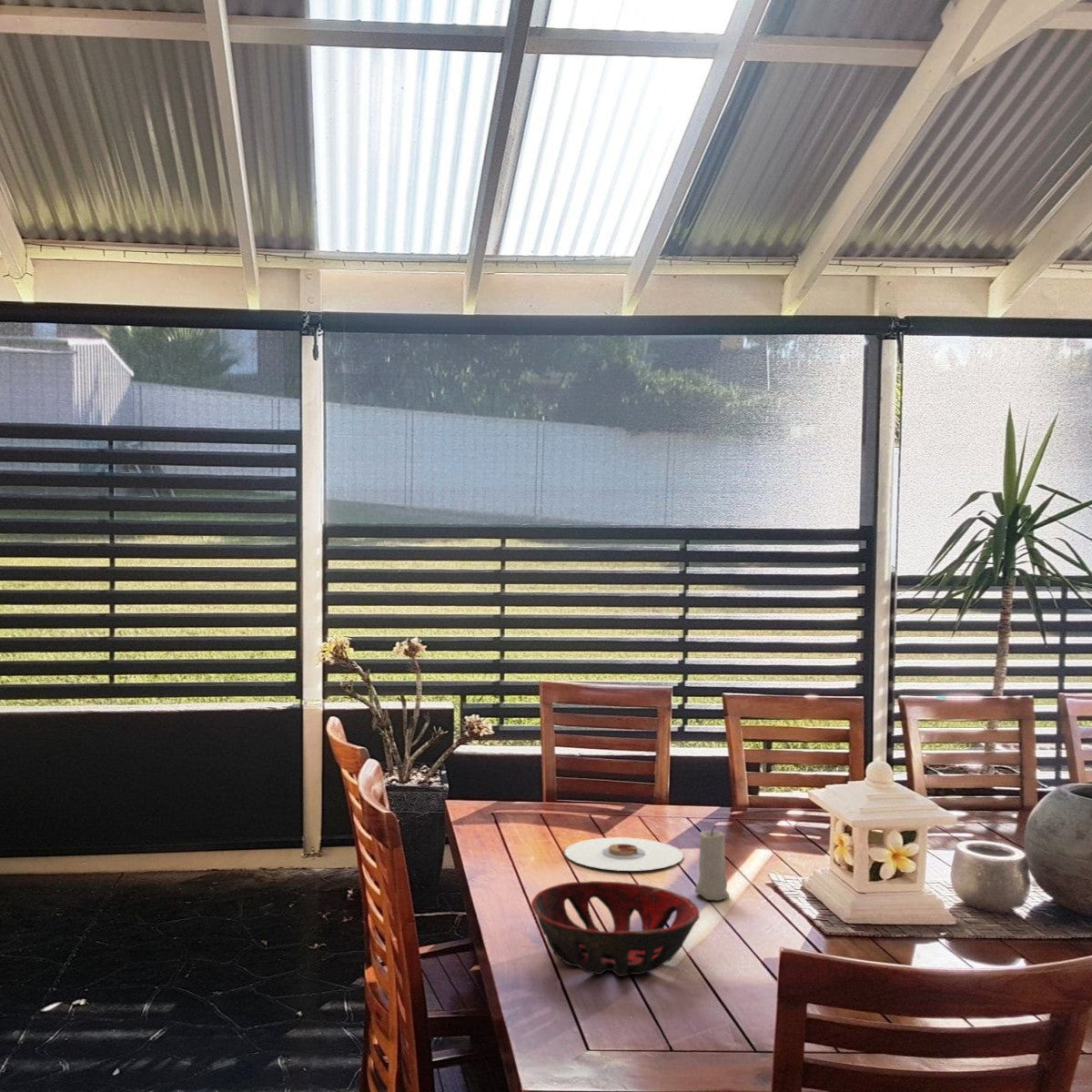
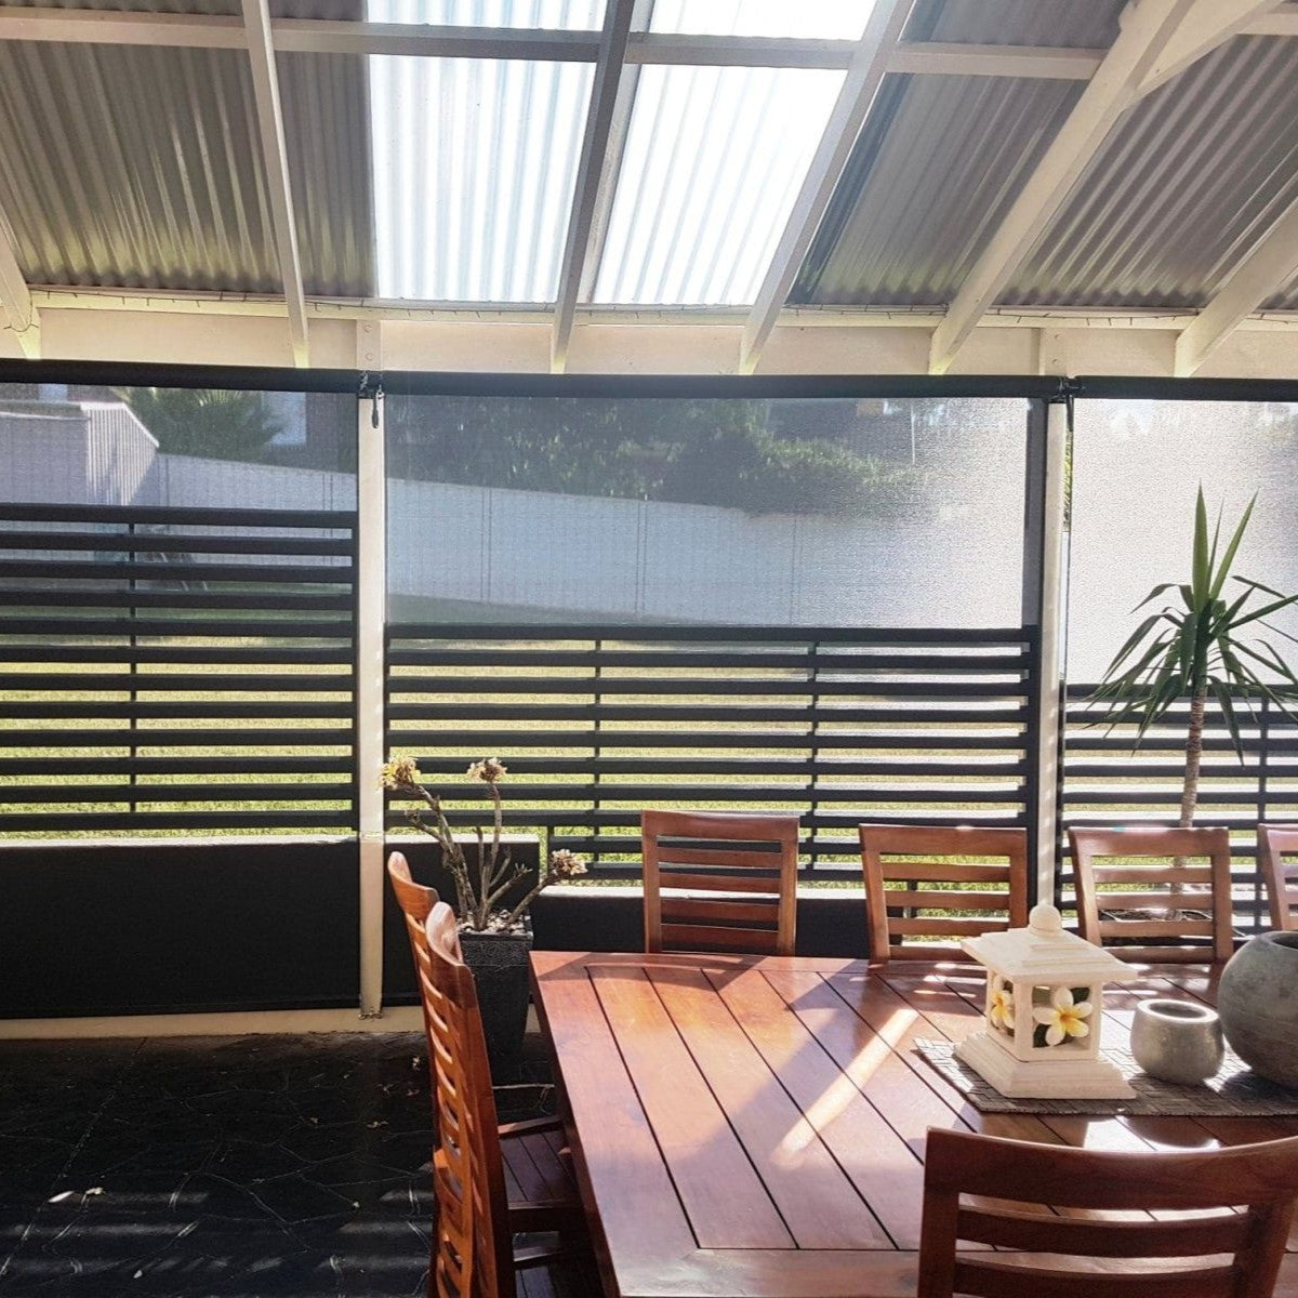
- decorative bowl [531,880,701,977]
- candle [693,824,731,902]
- plate [564,836,684,872]
